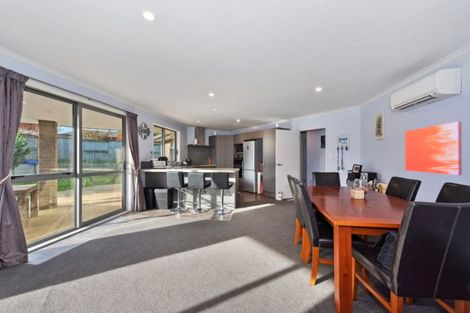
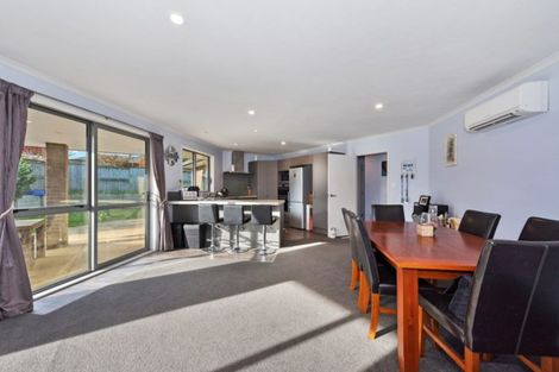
- wall art [404,121,463,176]
